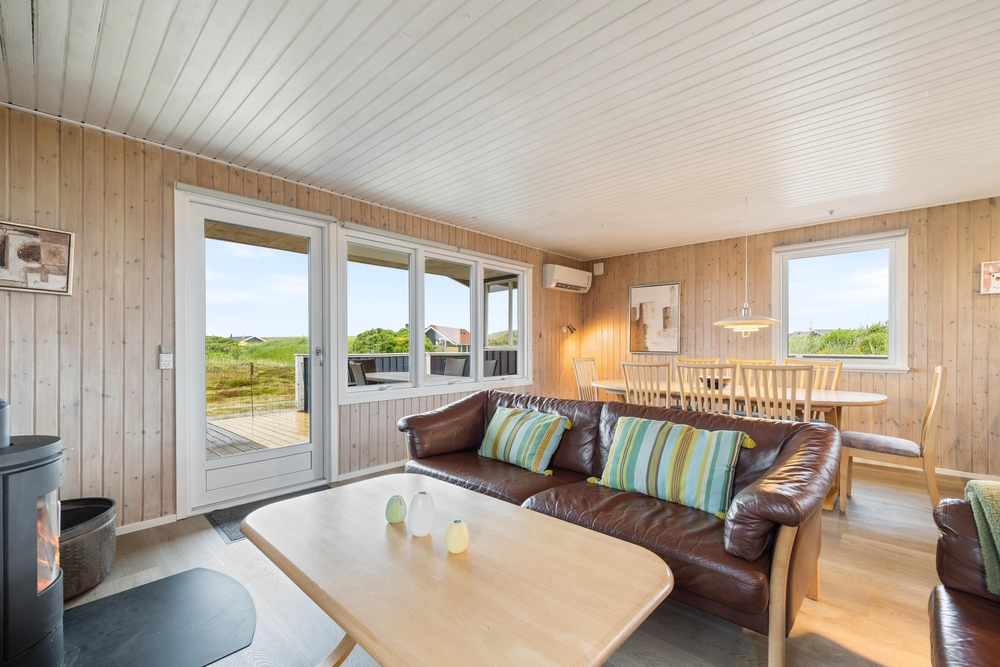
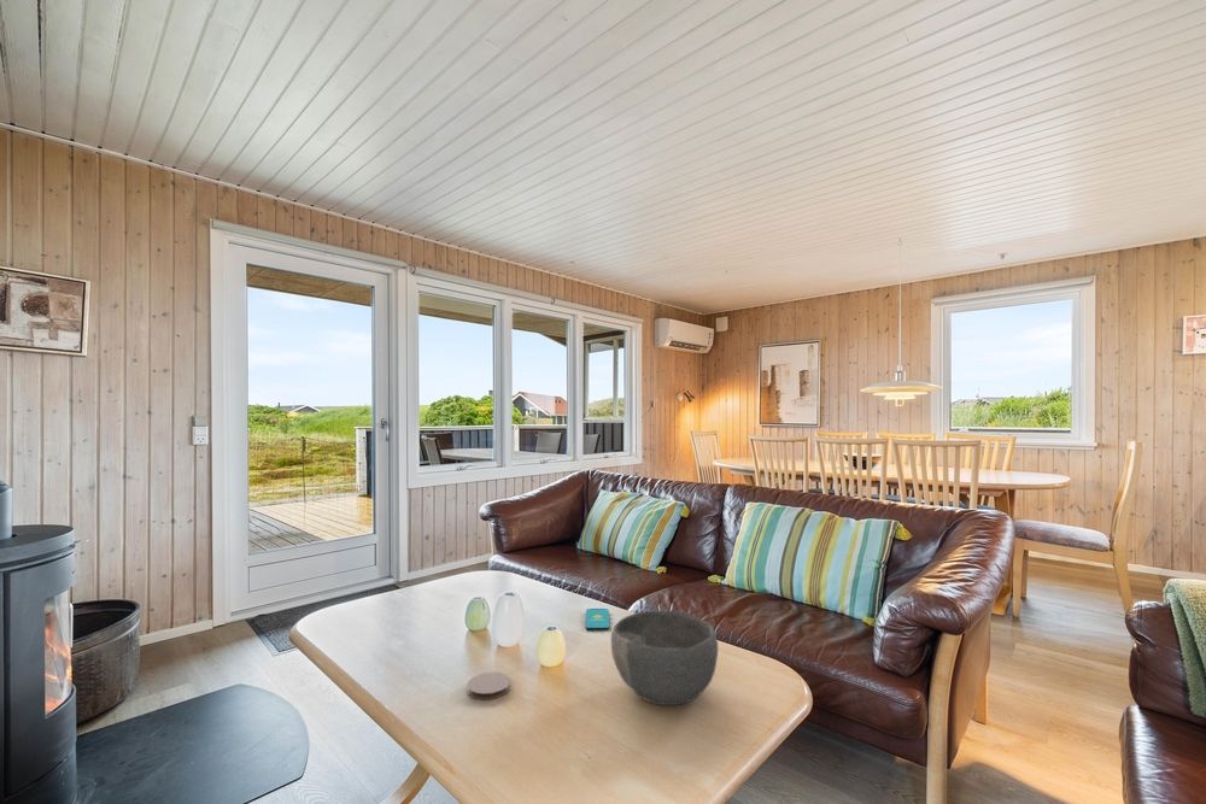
+ smartphone [585,608,610,632]
+ bowl [610,609,719,706]
+ coaster [466,670,511,700]
